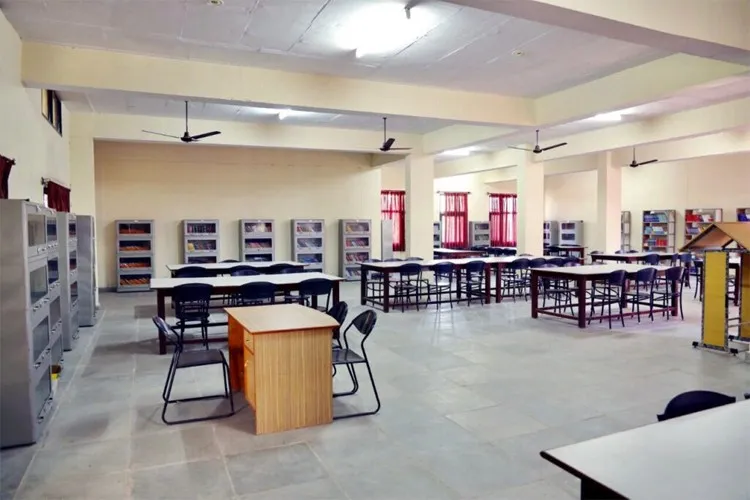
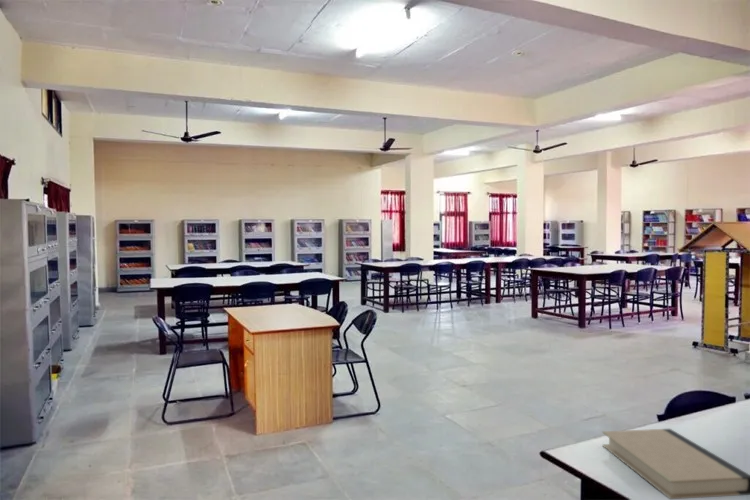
+ book [601,428,750,500]
